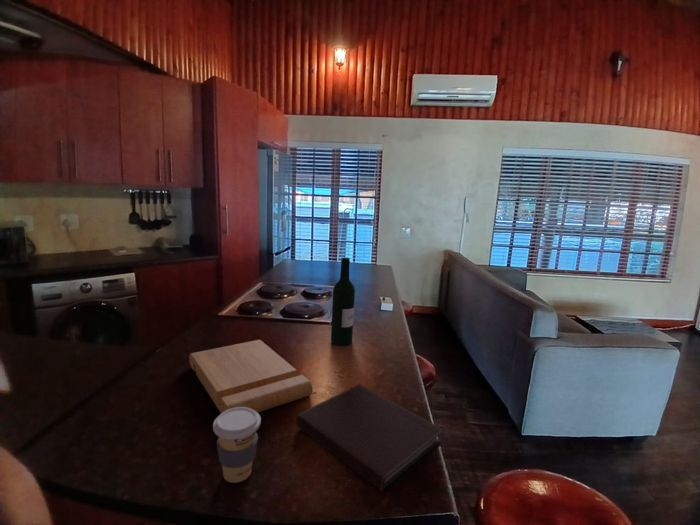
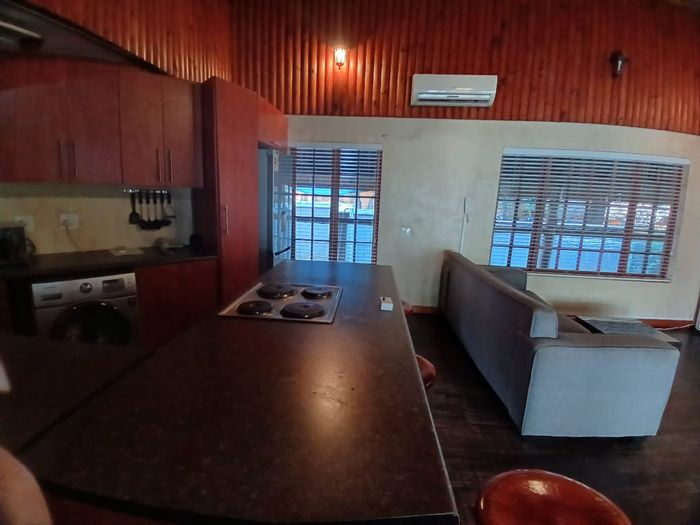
- wine bottle [330,257,356,346]
- cutting board [188,339,314,414]
- notebook [295,383,446,494]
- coffee cup [212,407,262,484]
